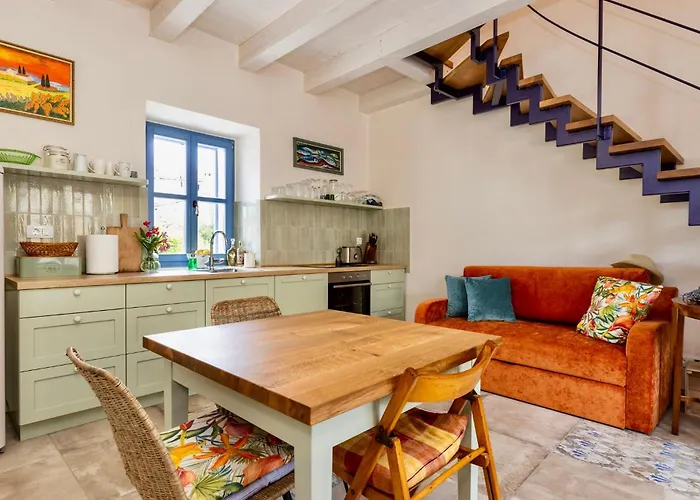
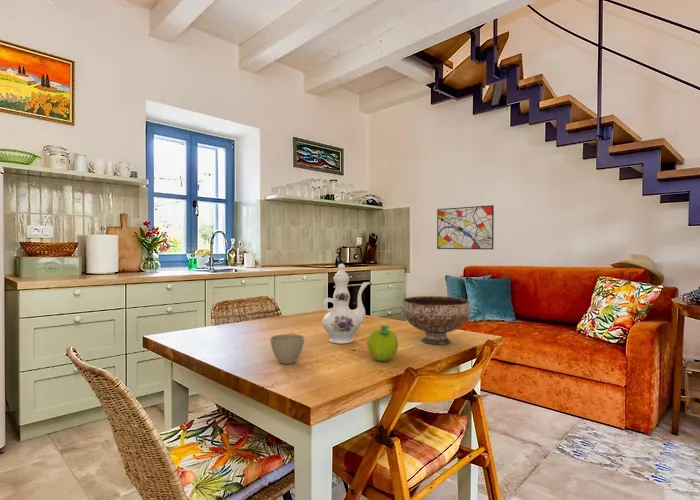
+ chinaware [321,263,371,344]
+ flower pot [269,333,306,365]
+ fruit [366,325,399,362]
+ wall art [436,204,495,250]
+ bowl [401,295,471,345]
